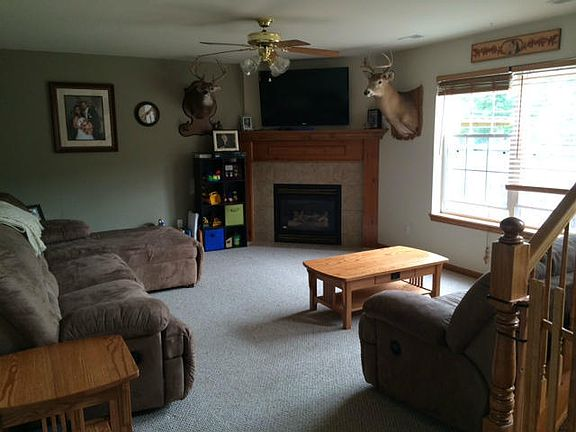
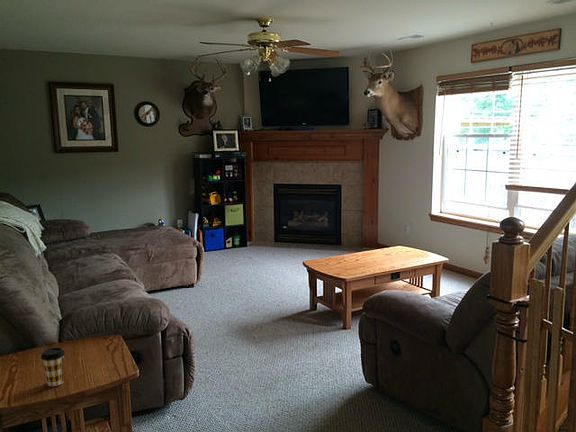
+ coffee cup [40,347,66,387]
